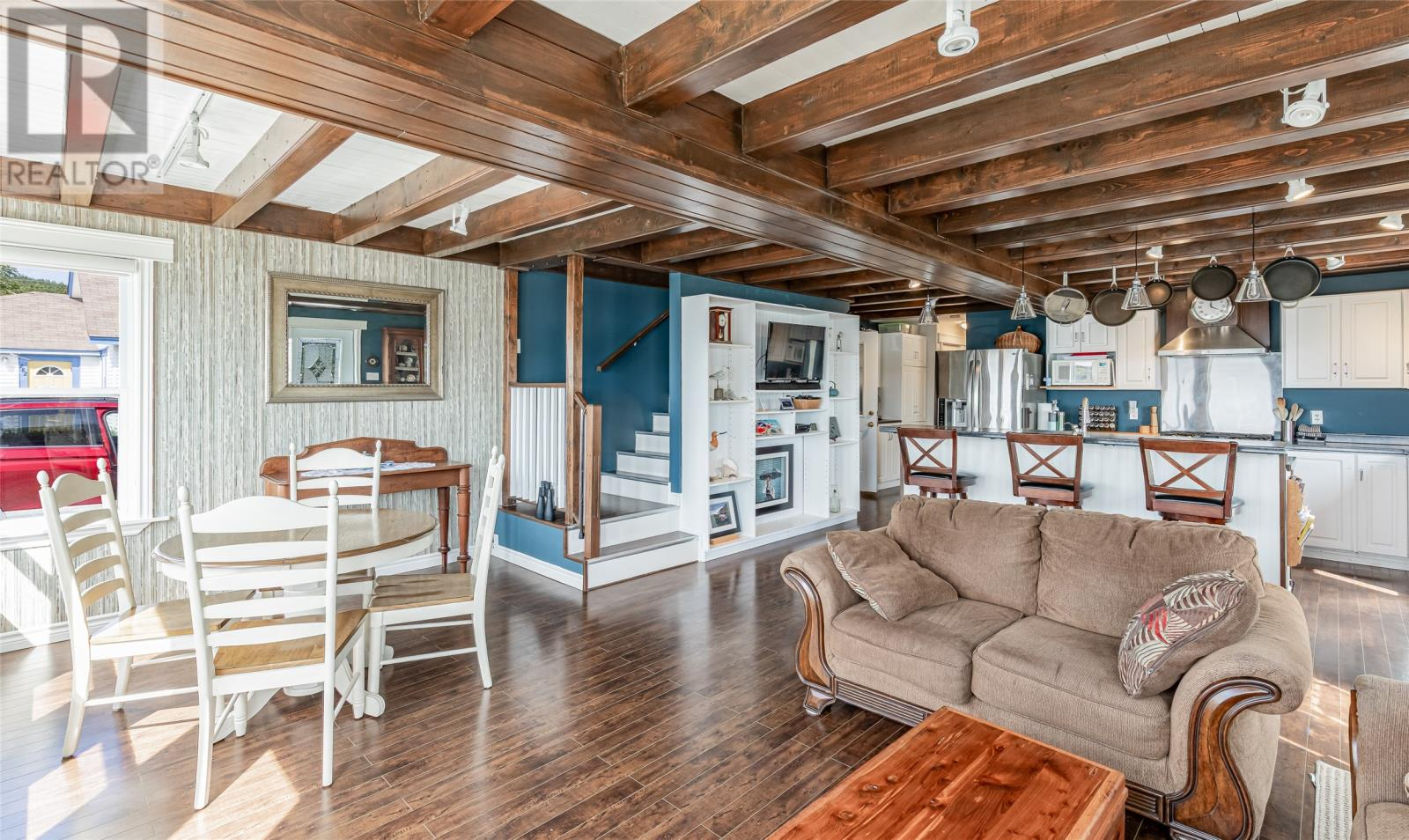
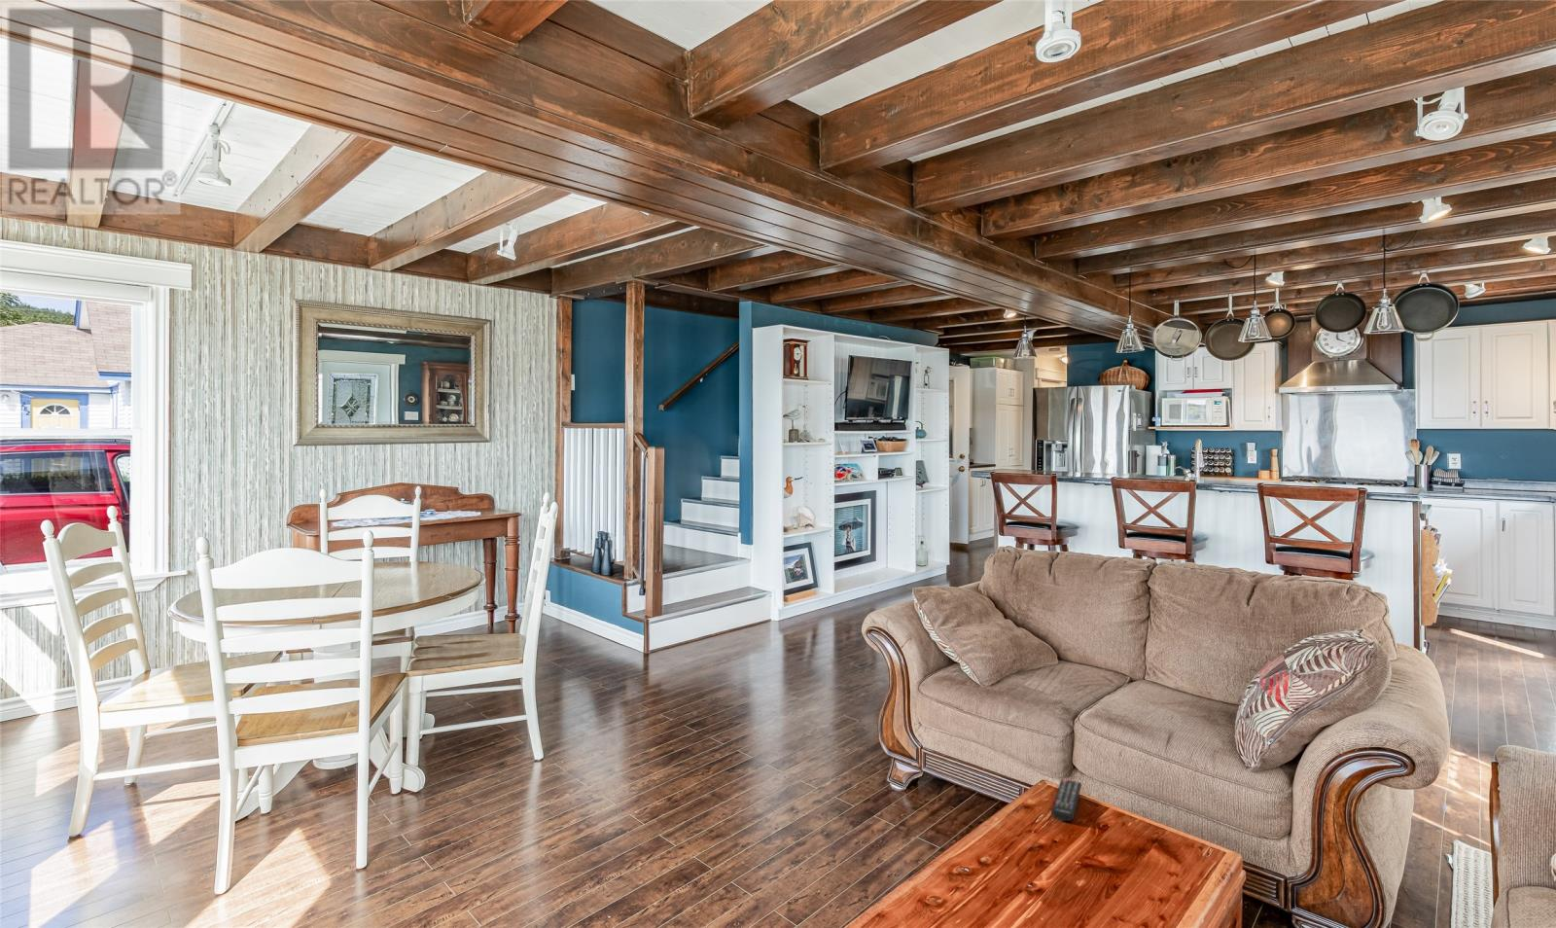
+ remote control [1050,778,1083,822]
